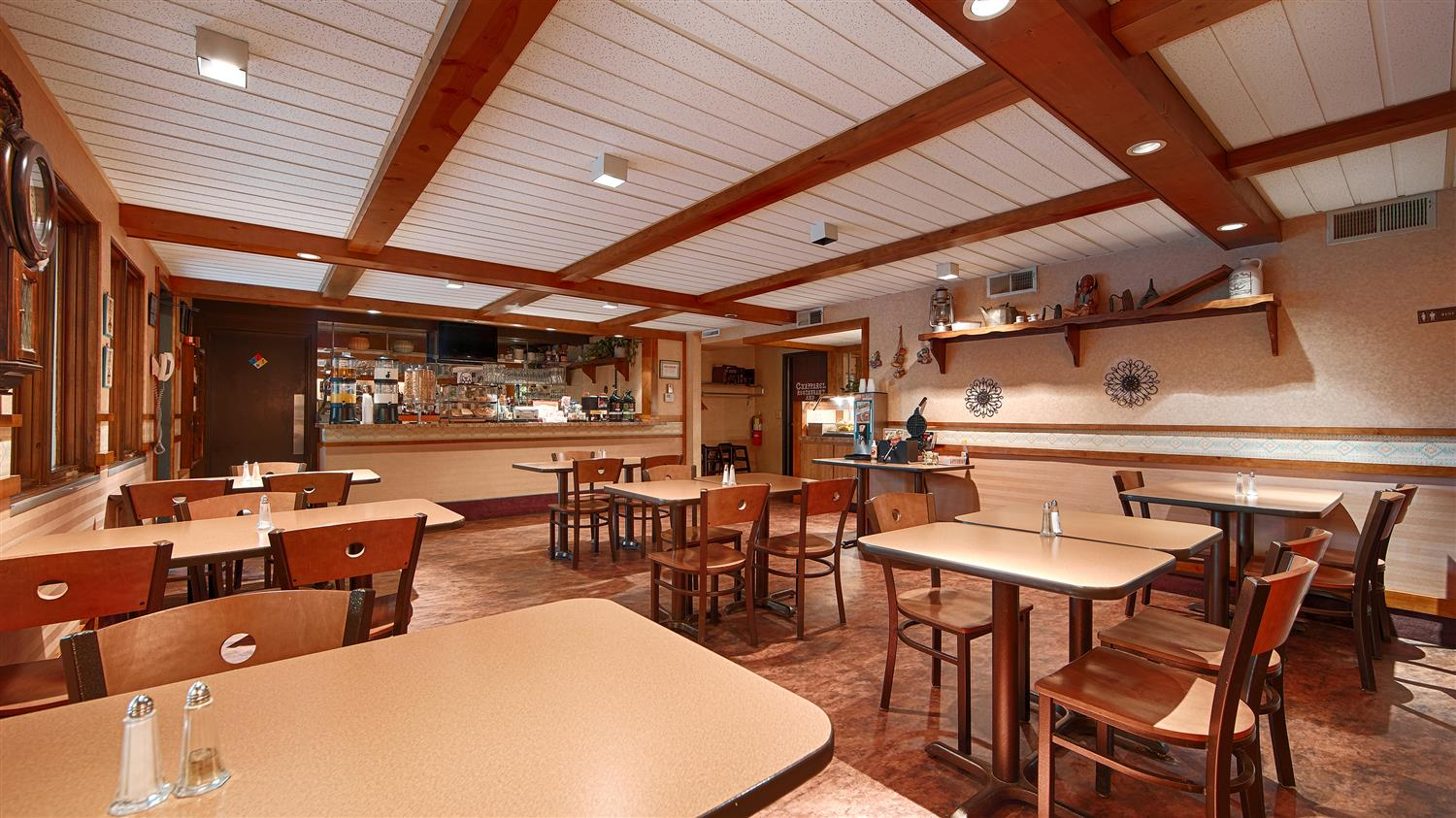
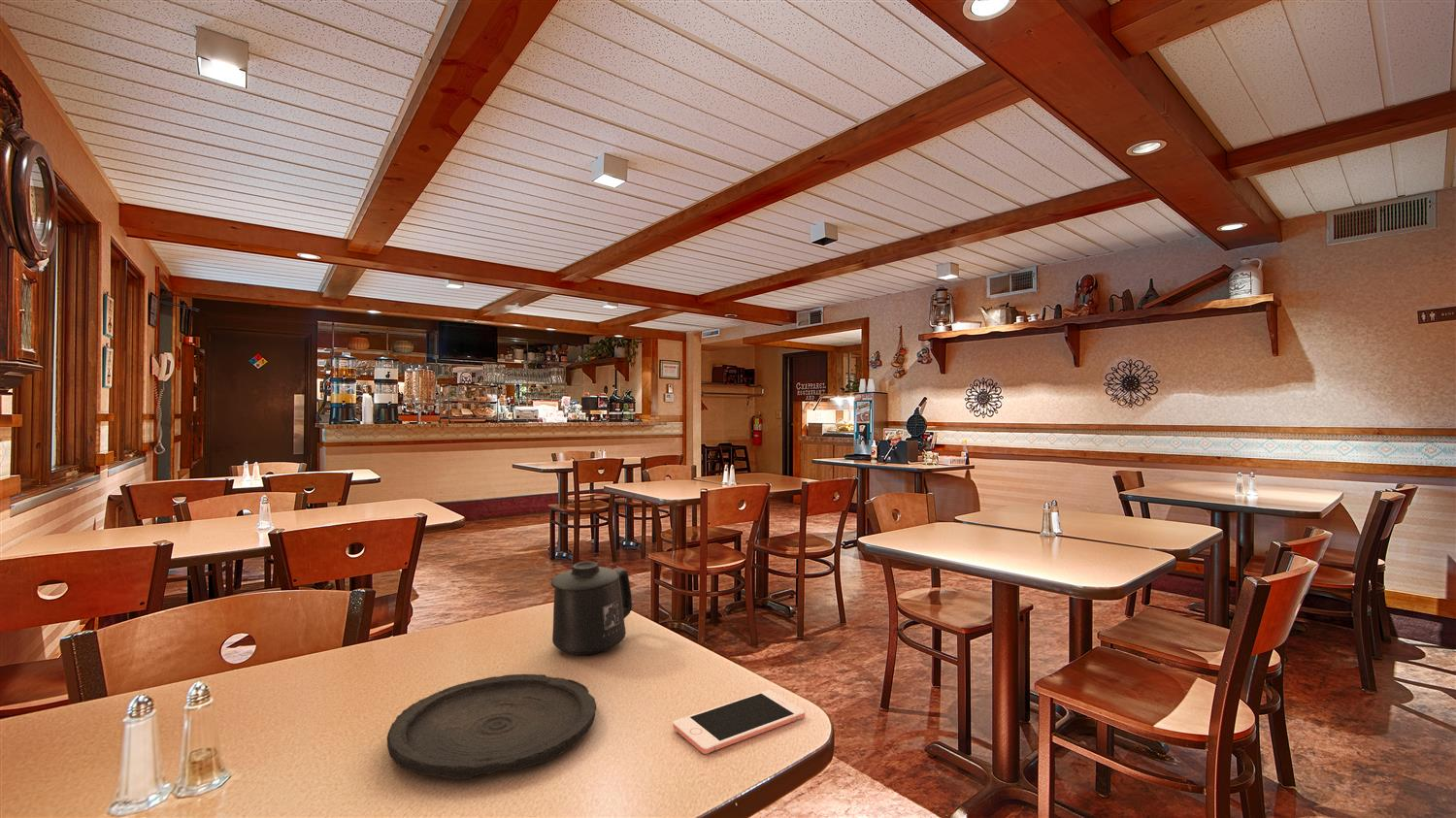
+ plate [386,673,597,780]
+ mug [550,561,633,657]
+ cell phone [672,689,806,755]
